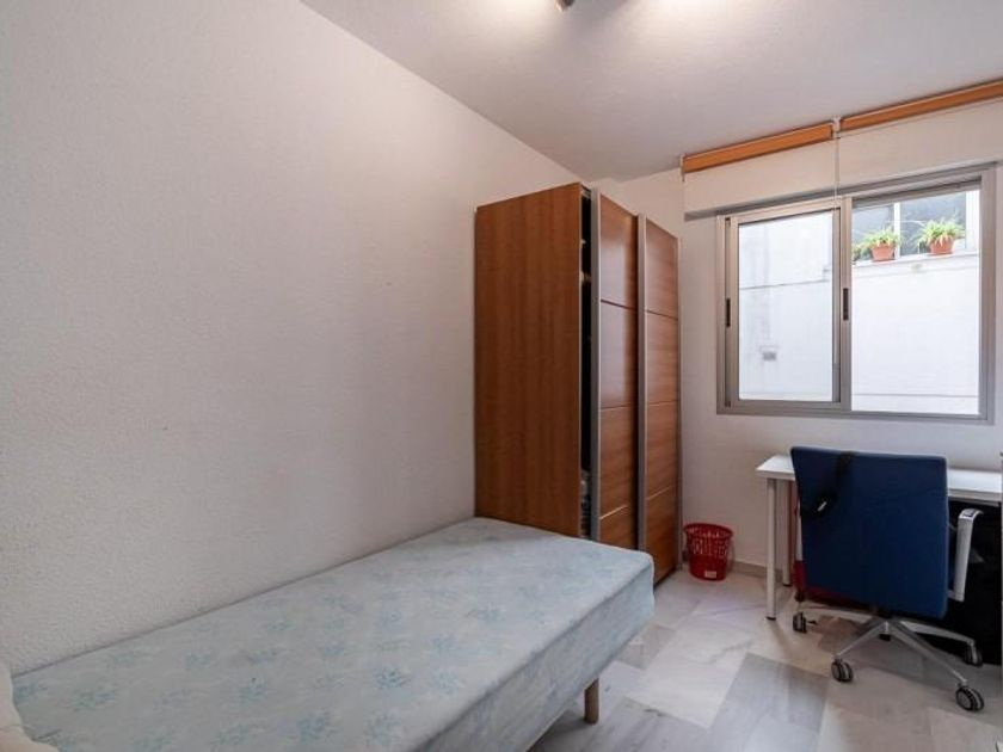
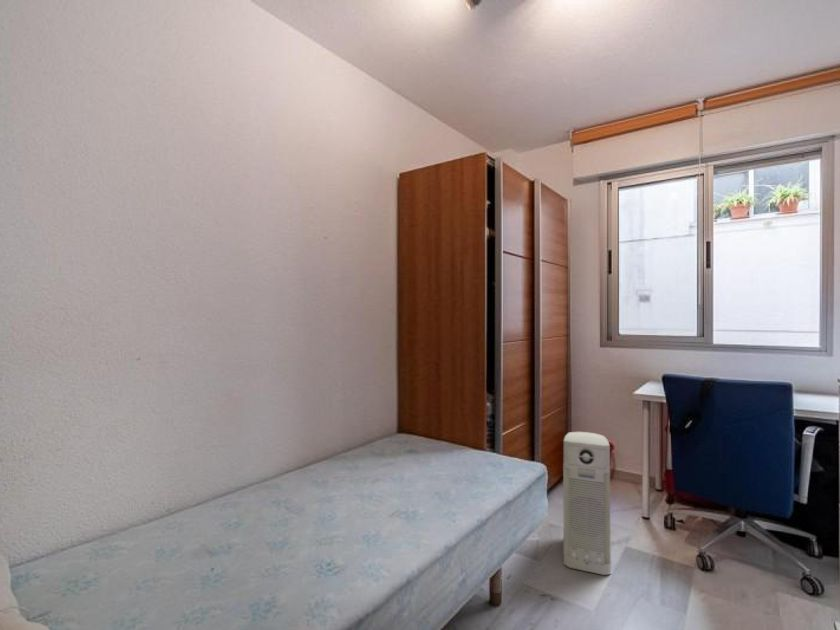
+ air purifier [562,431,612,576]
